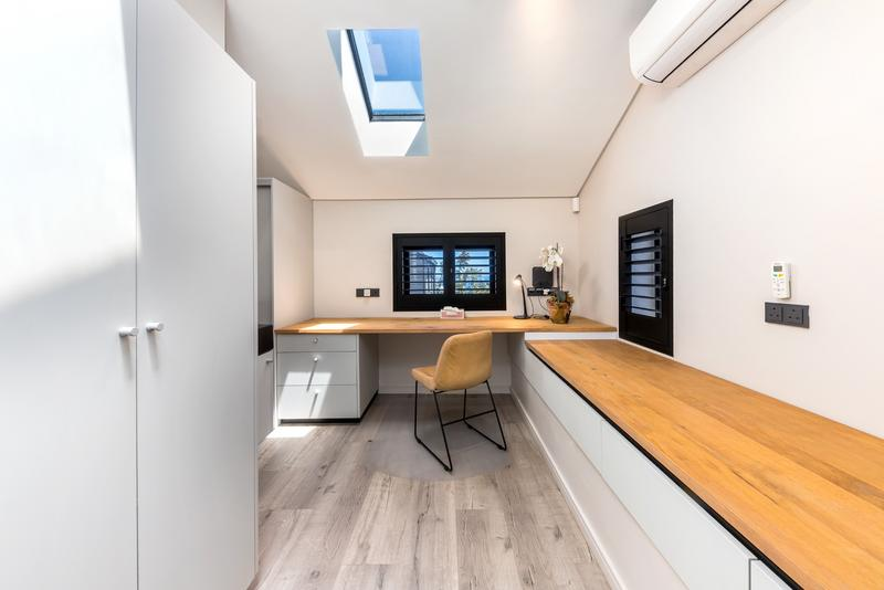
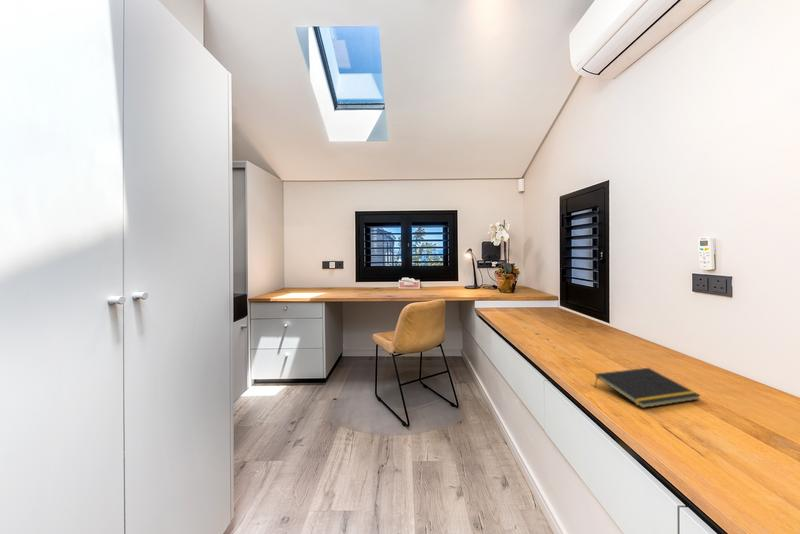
+ notepad [593,367,702,409]
